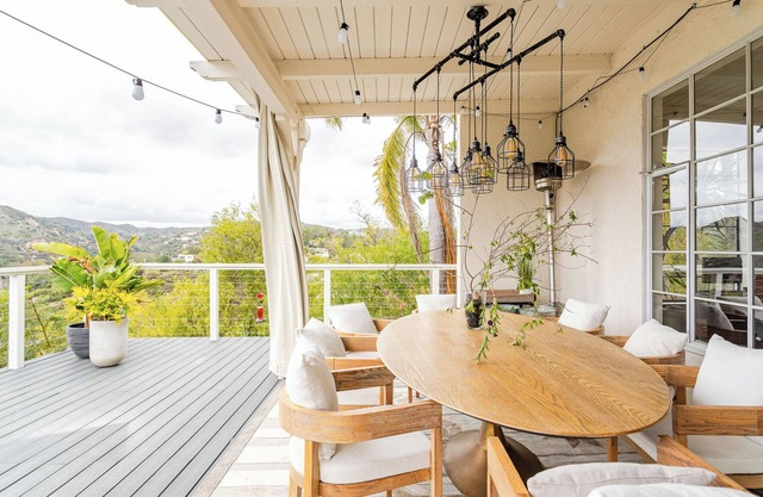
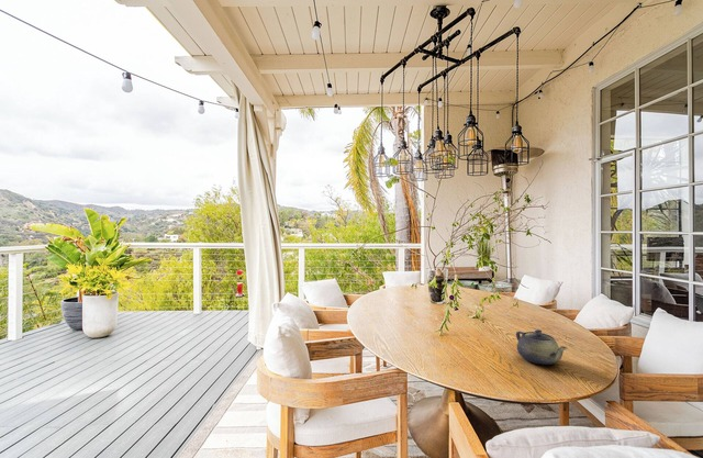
+ teapot [515,328,568,366]
